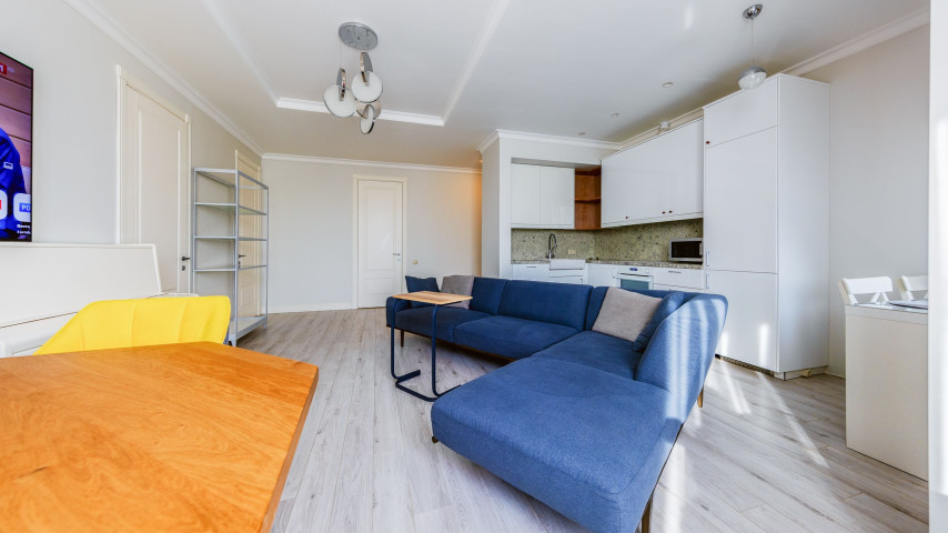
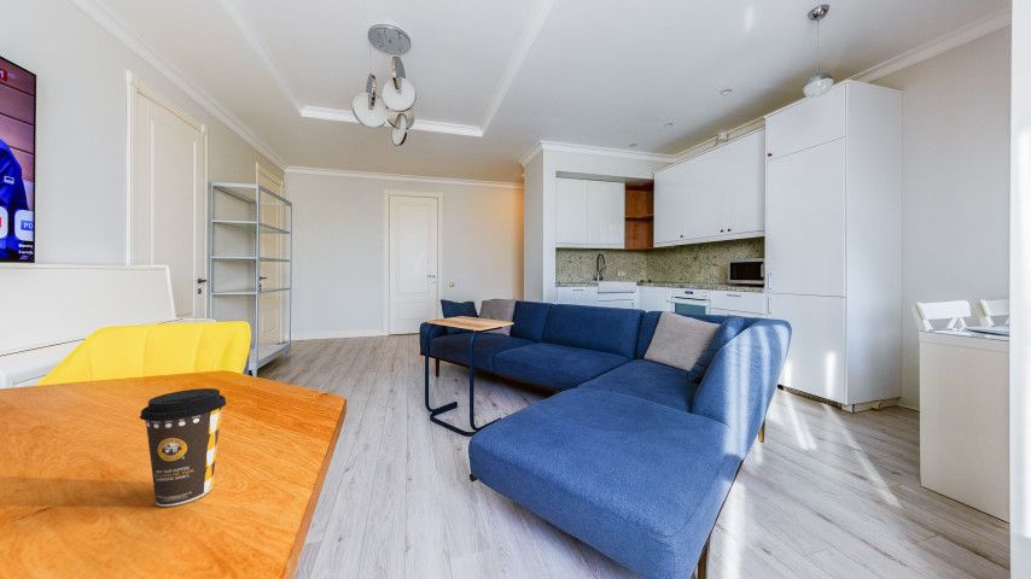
+ coffee cup [139,387,228,508]
